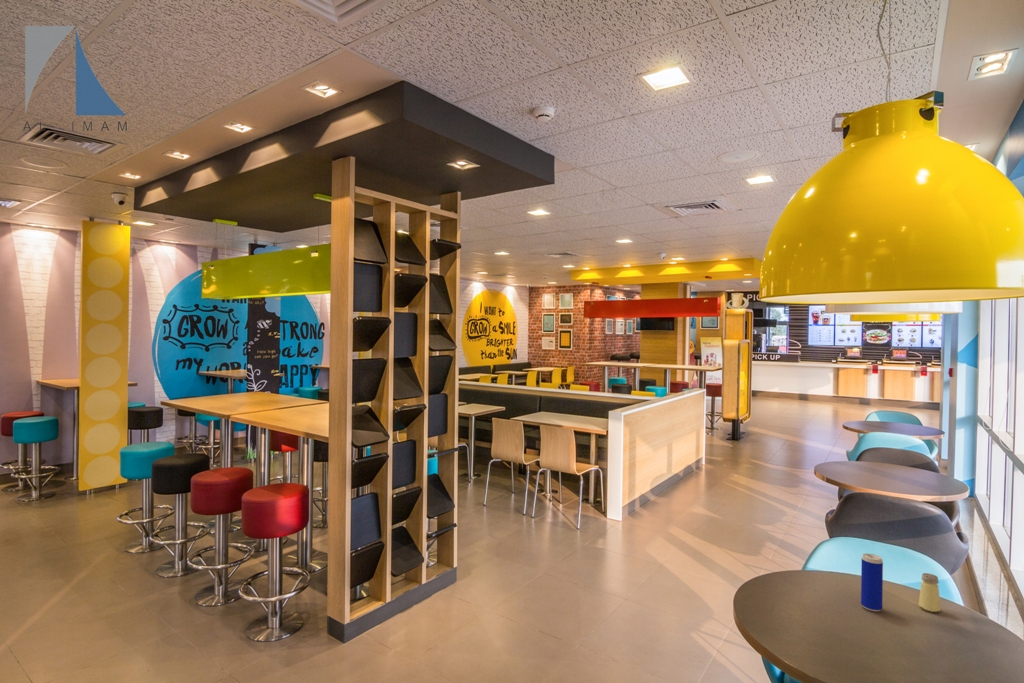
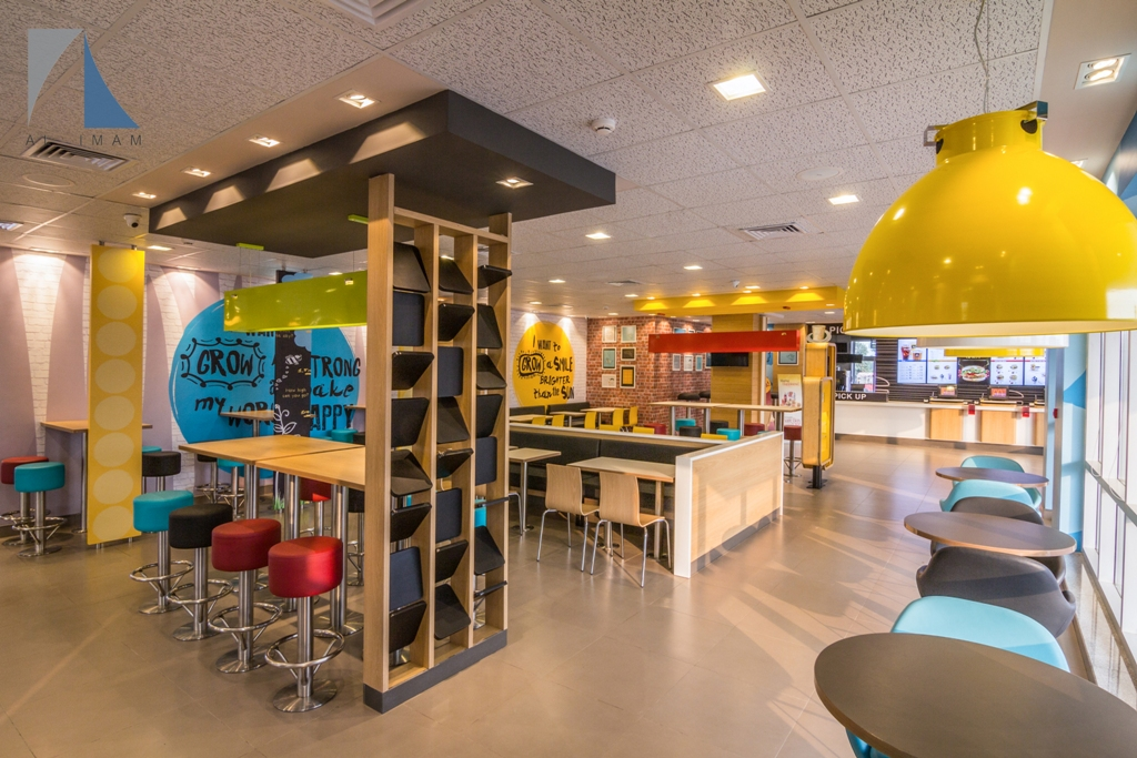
- saltshaker [918,572,941,613]
- beverage can [860,553,884,613]
